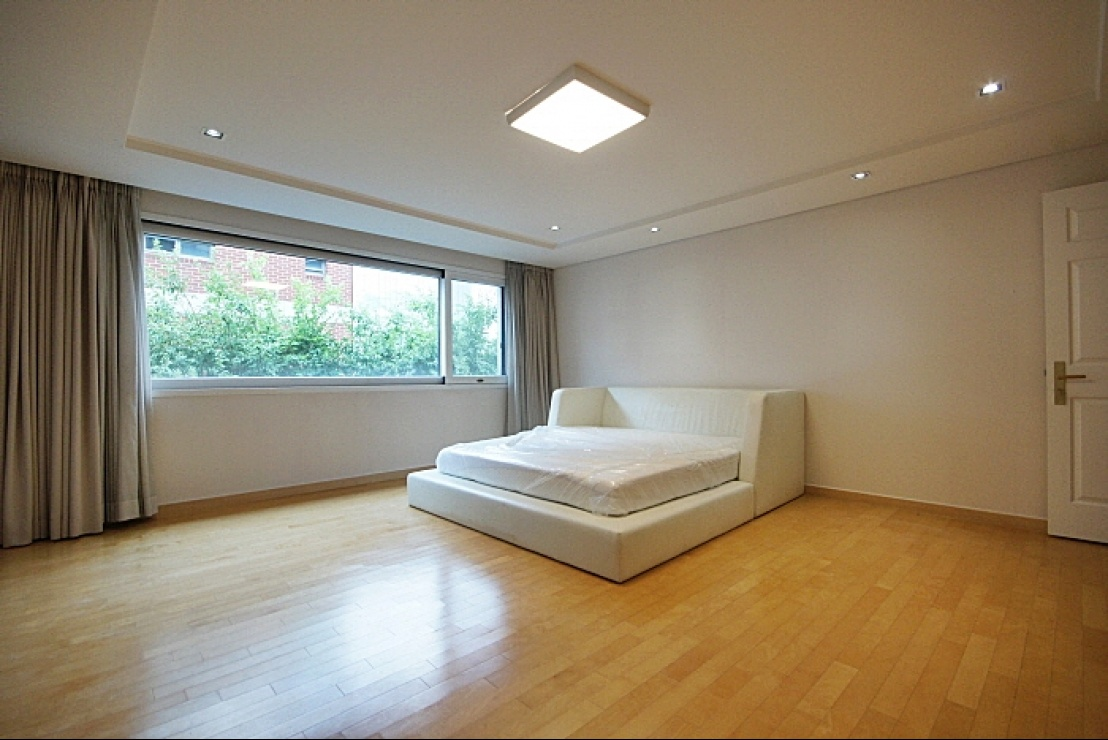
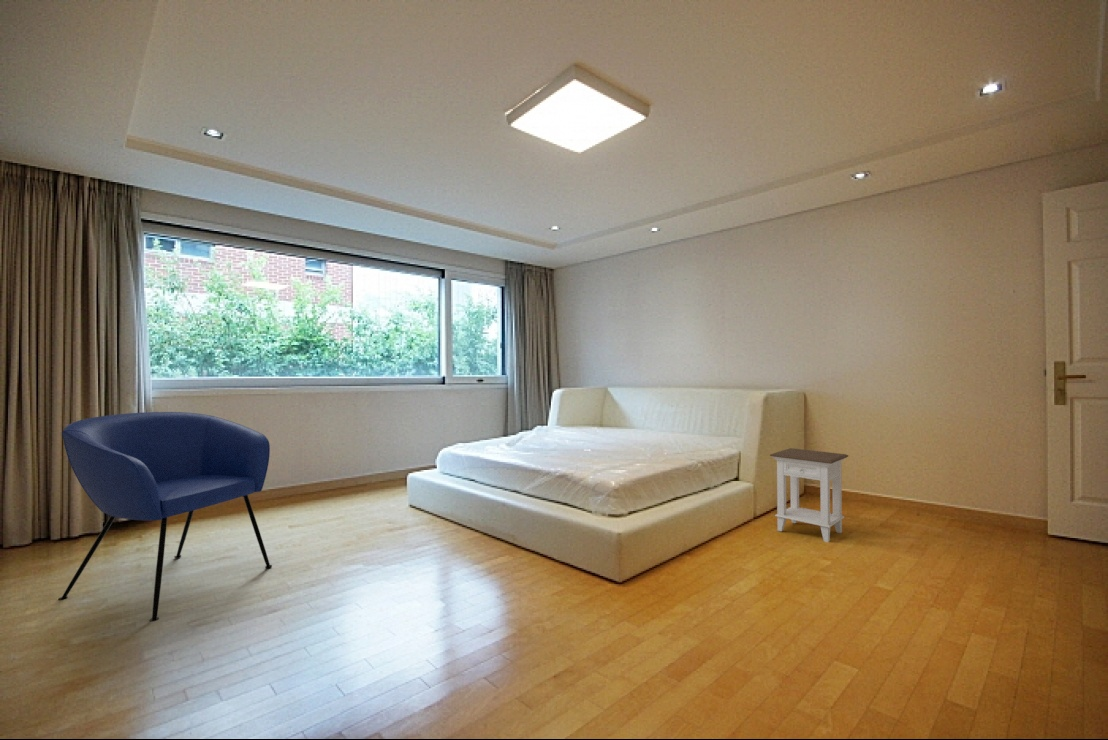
+ armchair [57,411,273,623]
+ nightstand [769,447,849,543]
